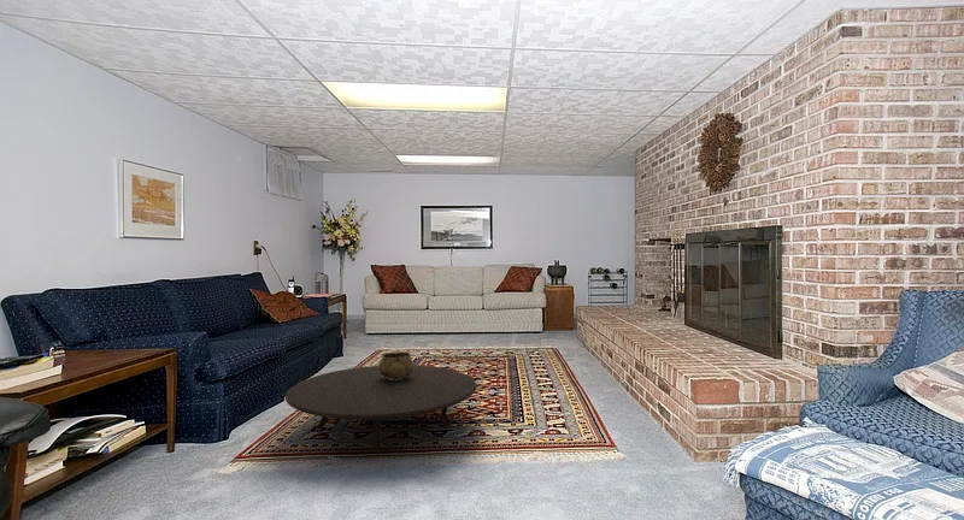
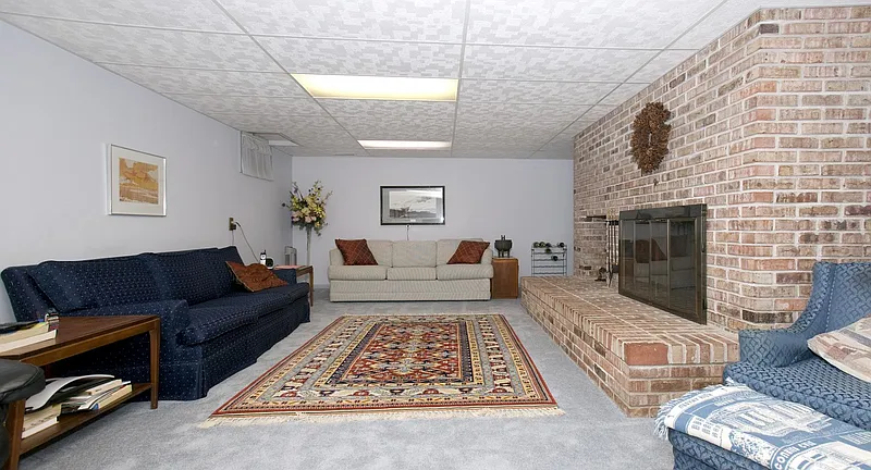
- decorative bowl [377,350,416,380]
- table [284,364,477,455]
